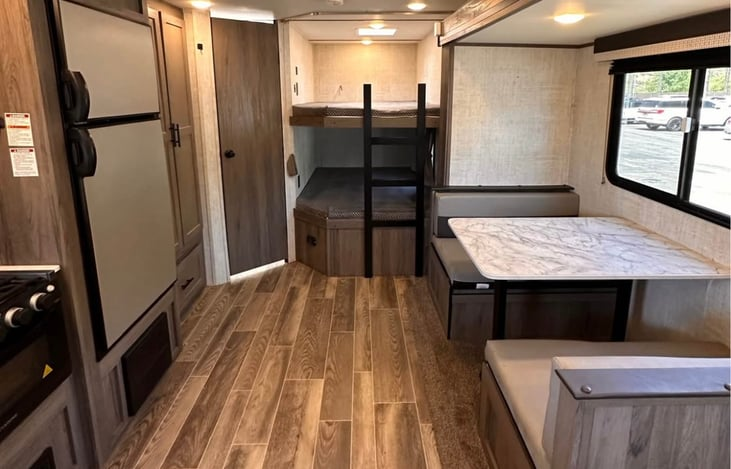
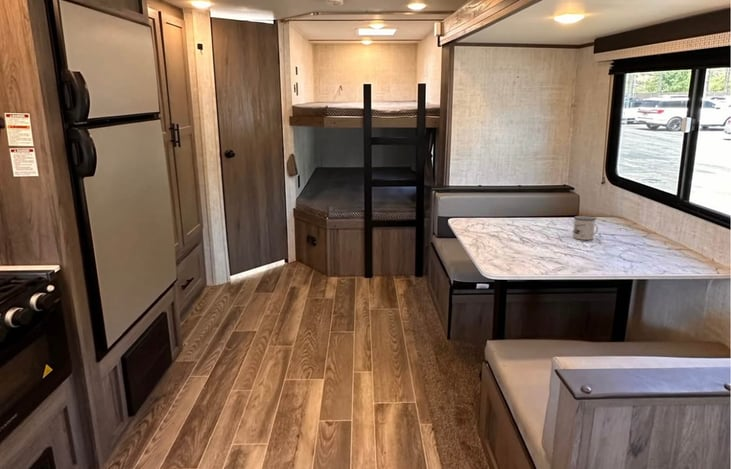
+ mug [572,215,599,241]
